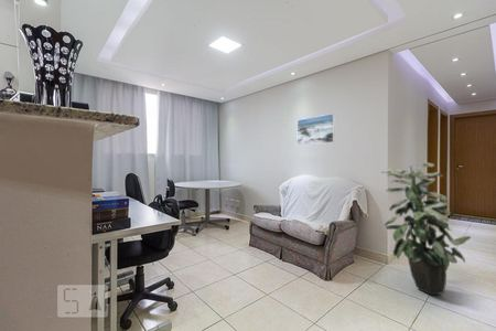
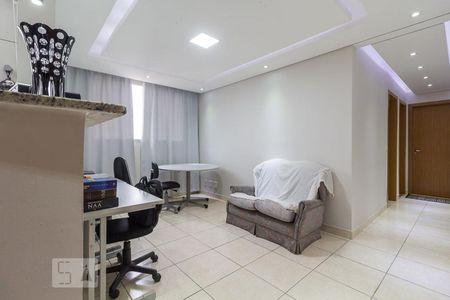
- indoor plant [380,162,472,296]
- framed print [296,113,336,147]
